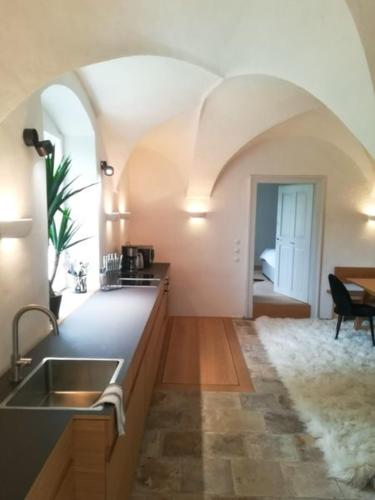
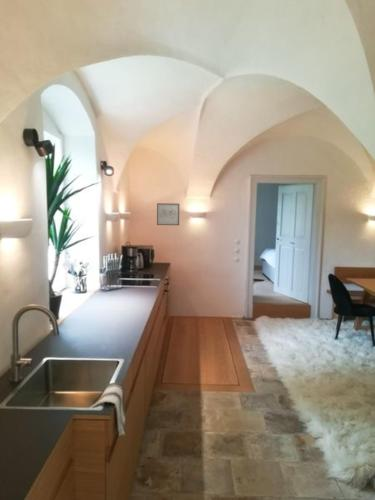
+ wall art [156,202,180,226]
